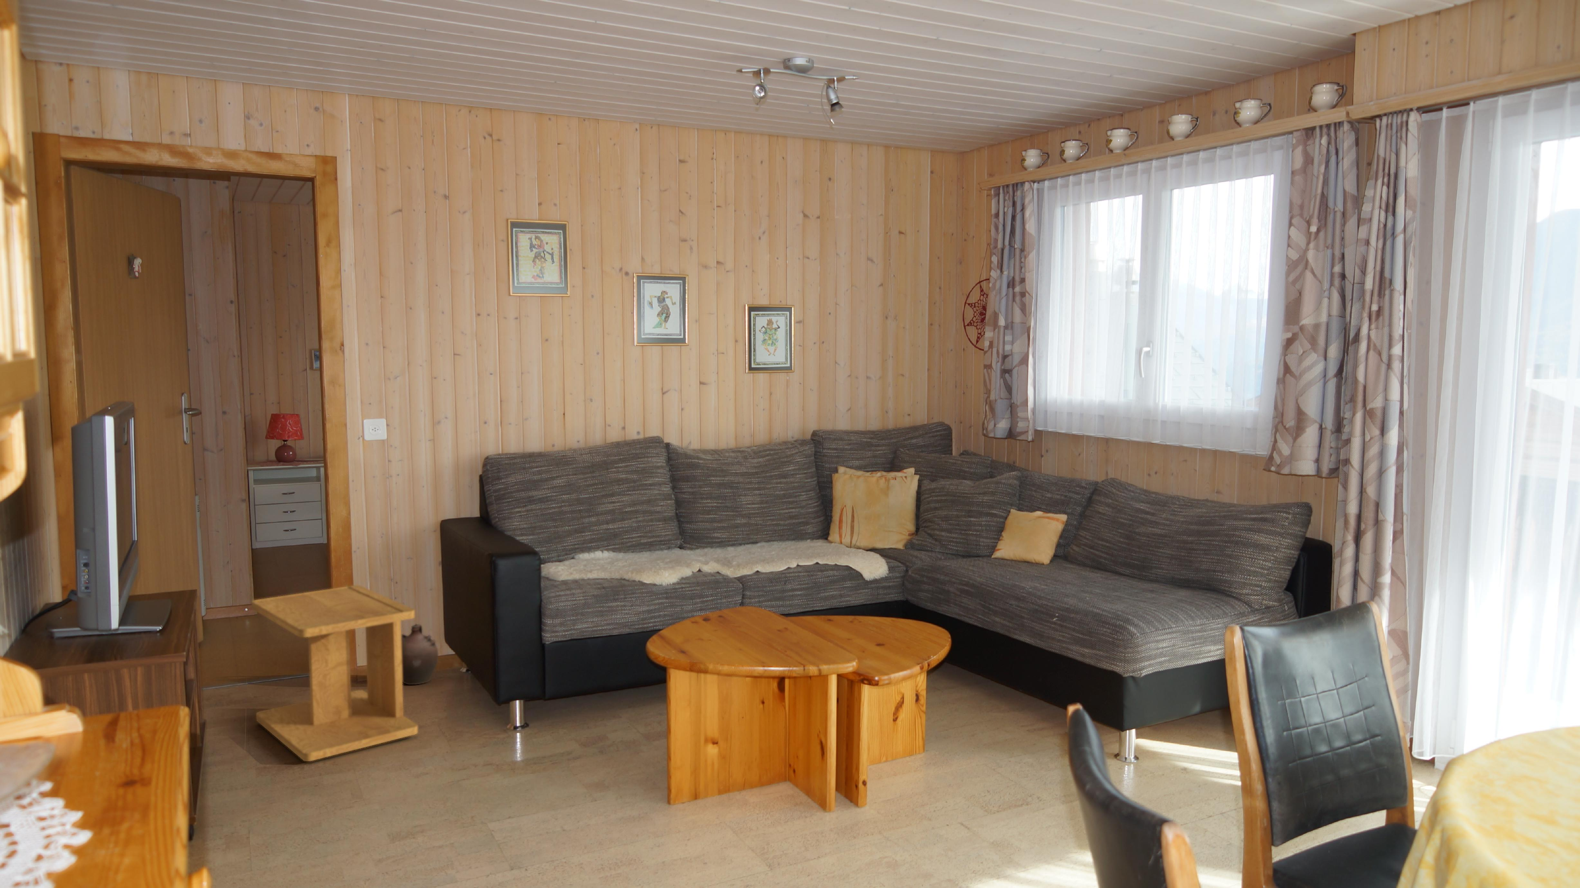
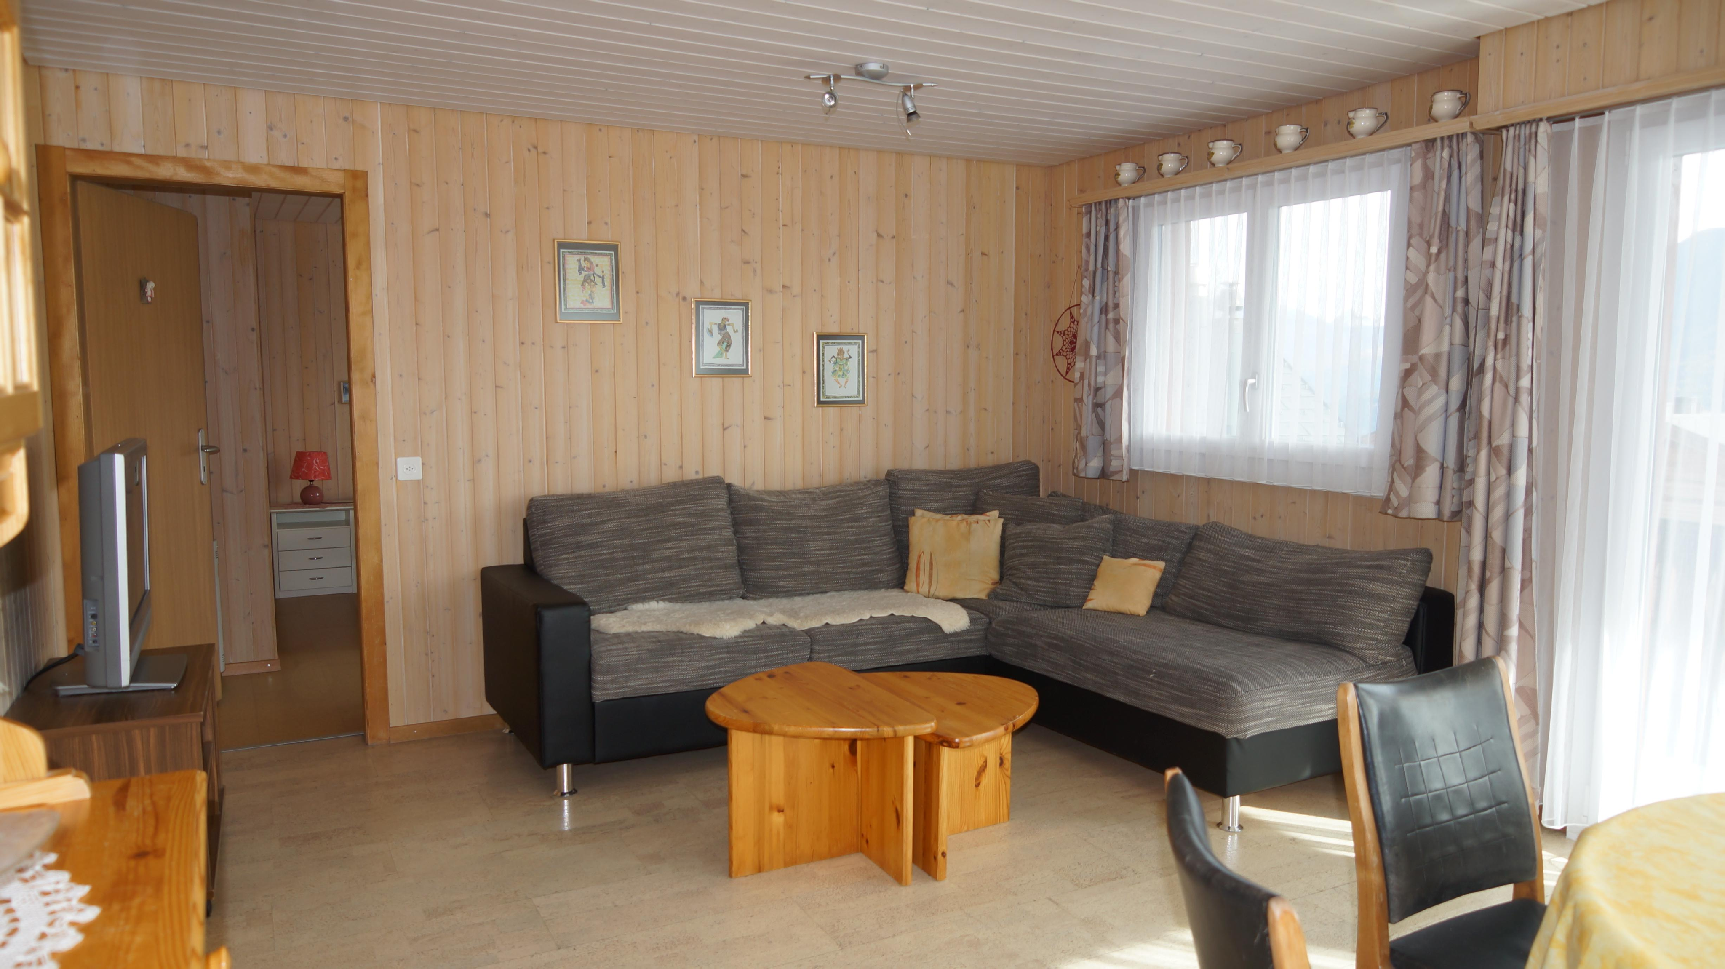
- side table [251,585,419,762]
- ceramic jug [402,623,438,685]
